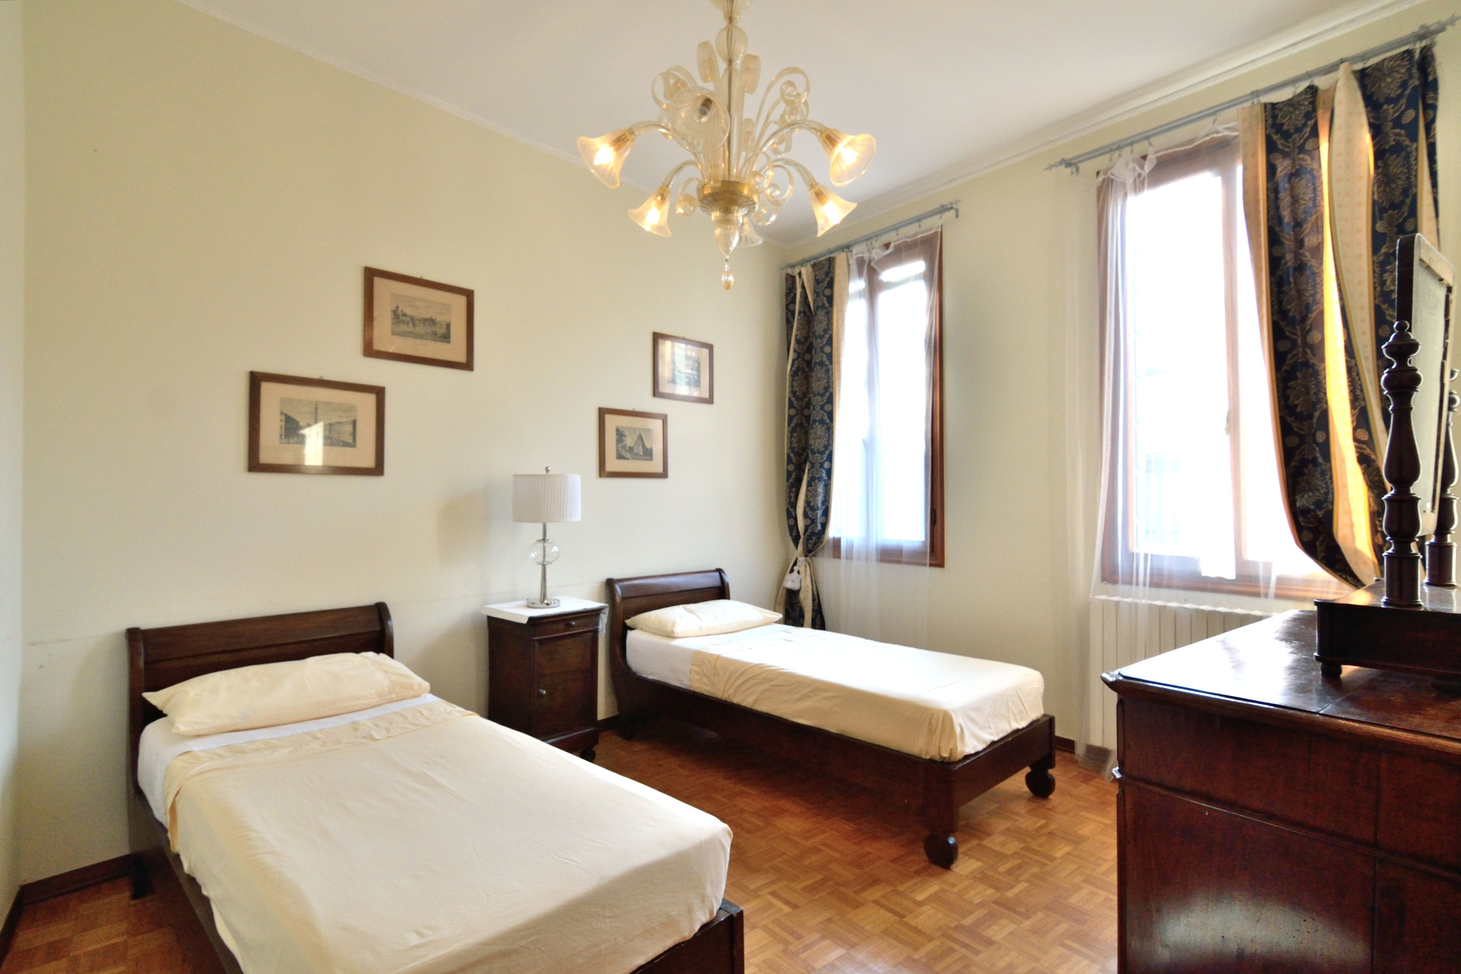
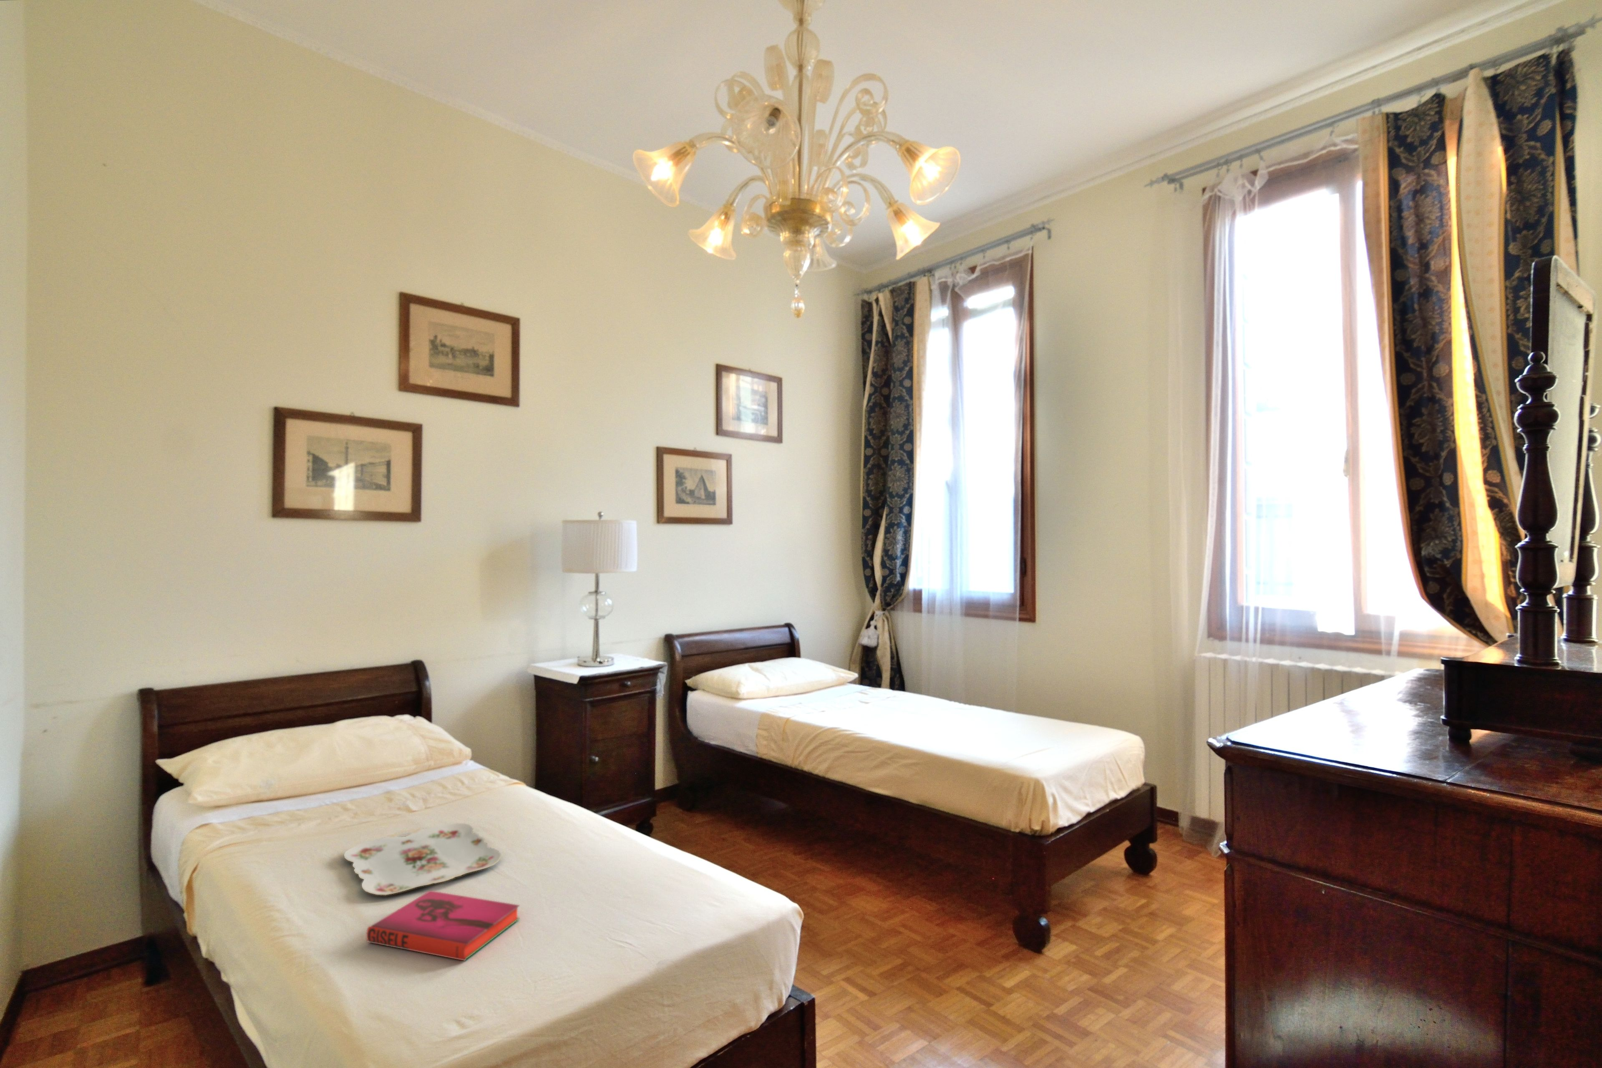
+ hardback book [366,890,520,961]
+ serving tray [343,822,502,895]
